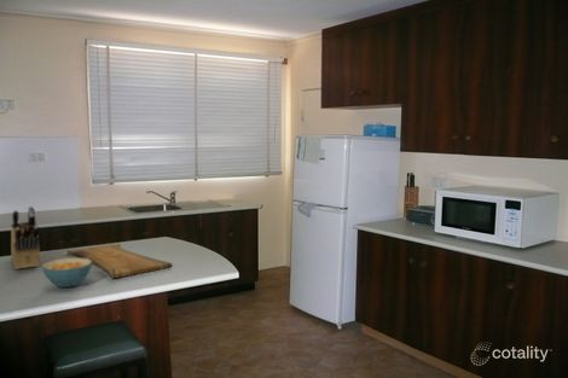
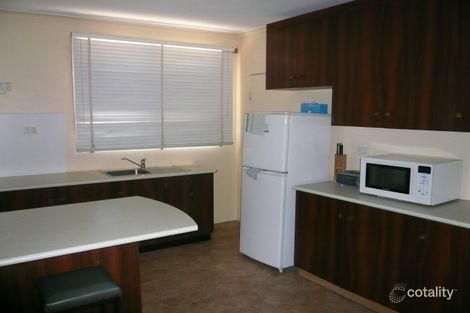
- cereal bowl [41,257,93,289]
- cutting board [65,243,173,279]
- knife block [10,205,41,271]
